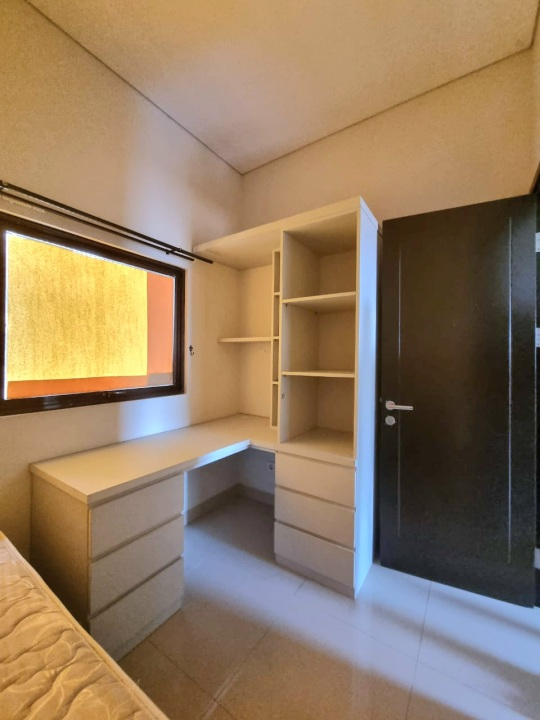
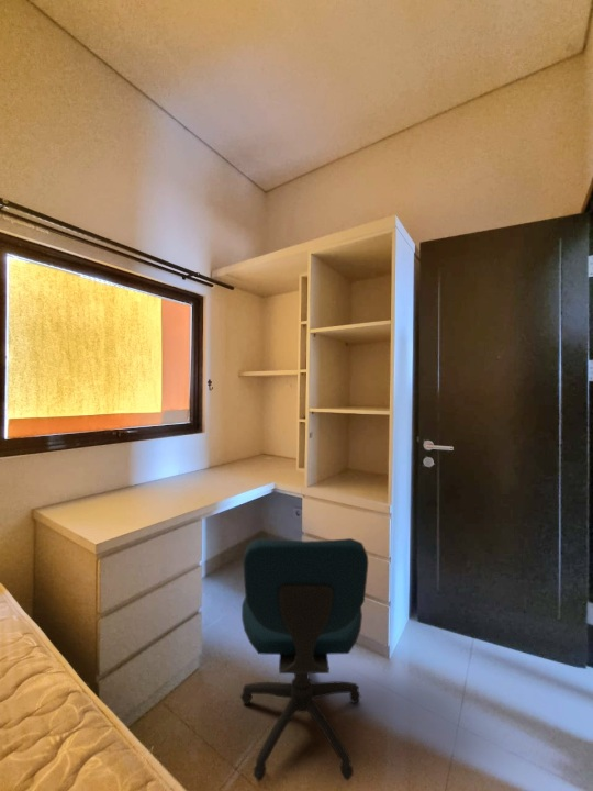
+ office chair [239,537,369,782]
